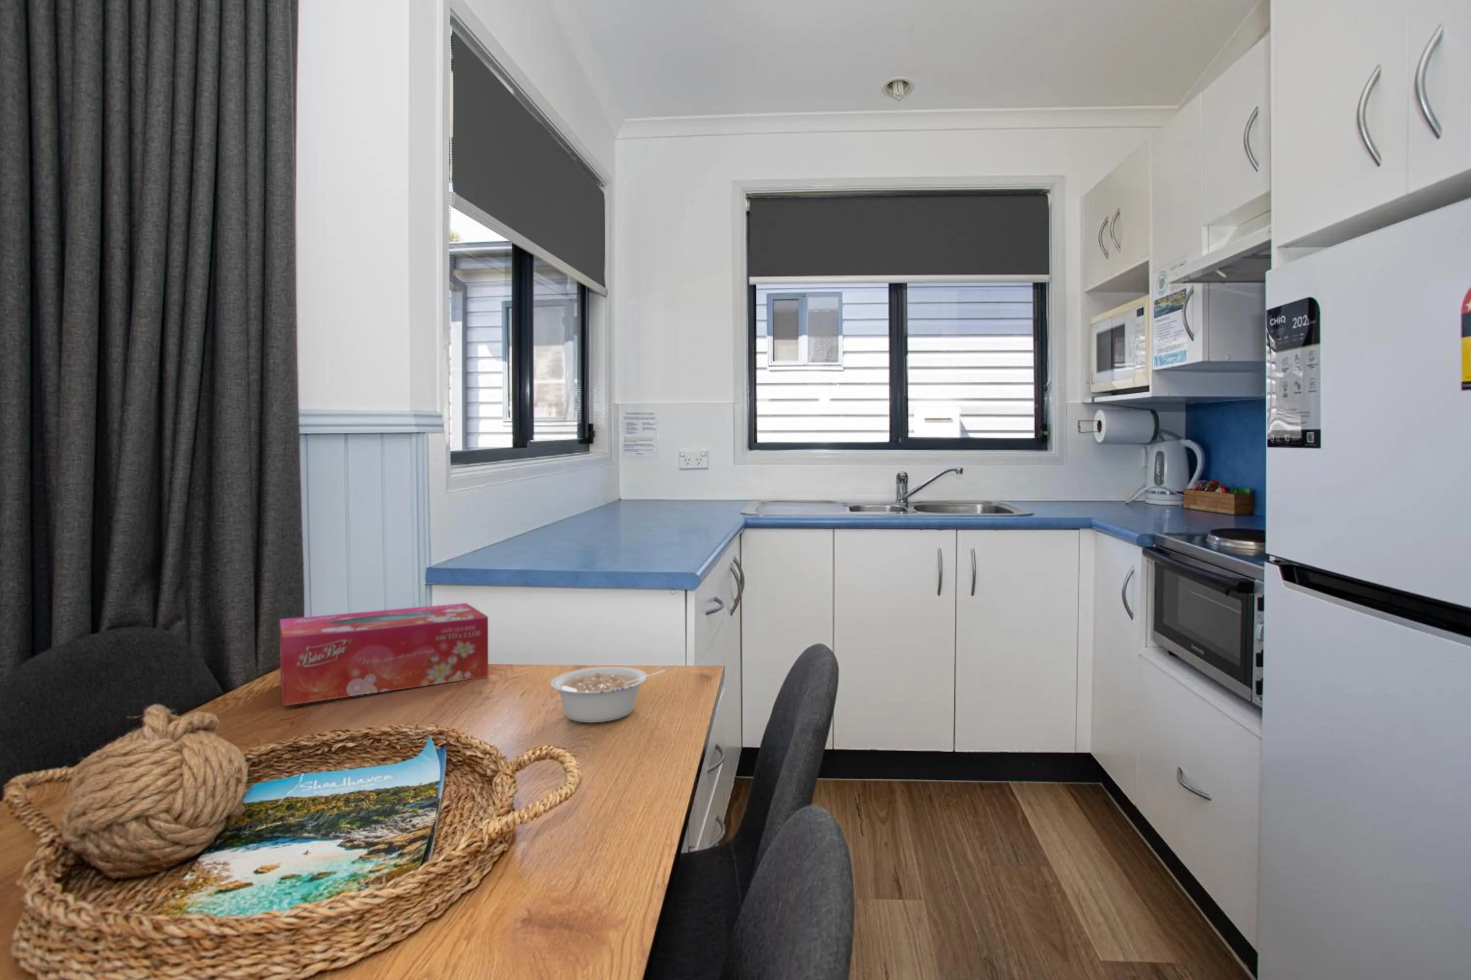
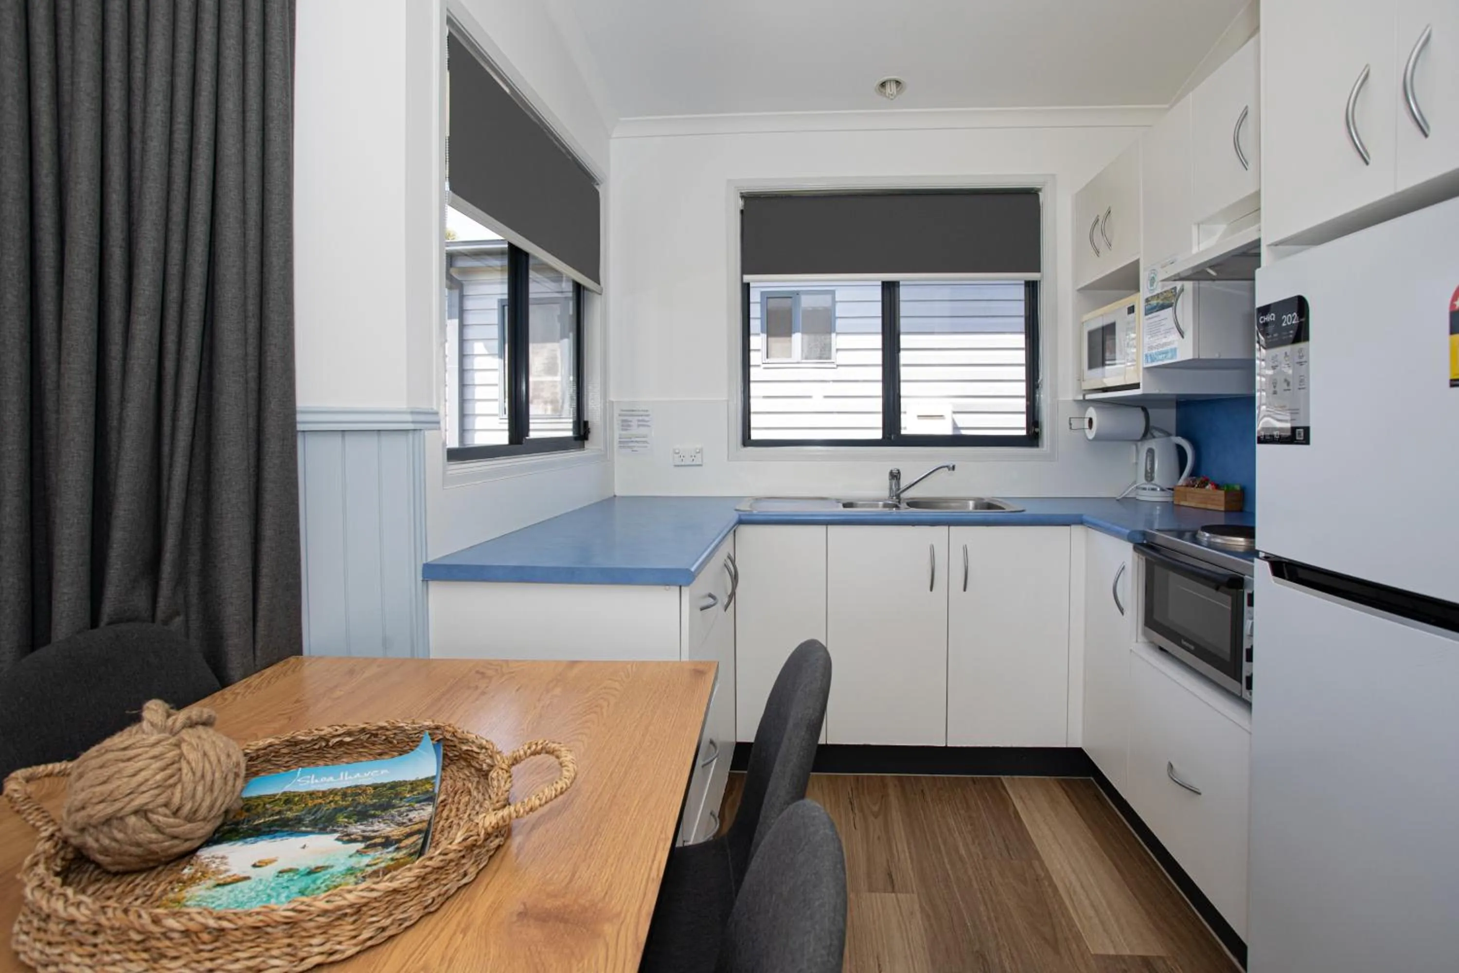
- tissue box [279,603,489,707]
- legume [551,666,668,723]
